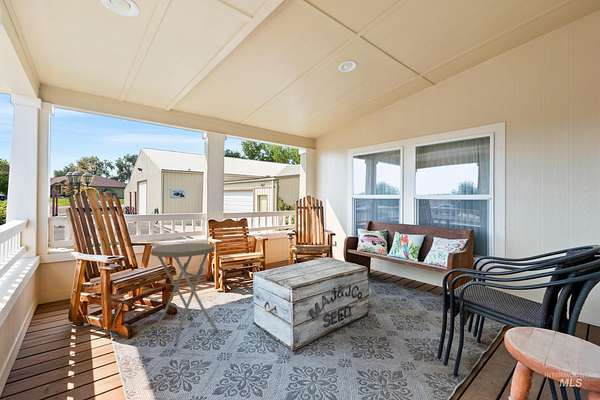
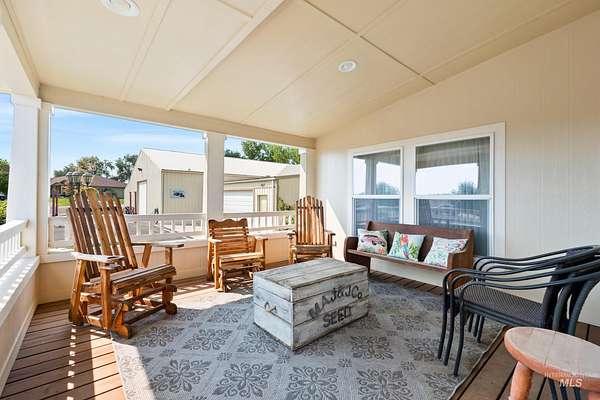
- side table [150,242,218,347]
